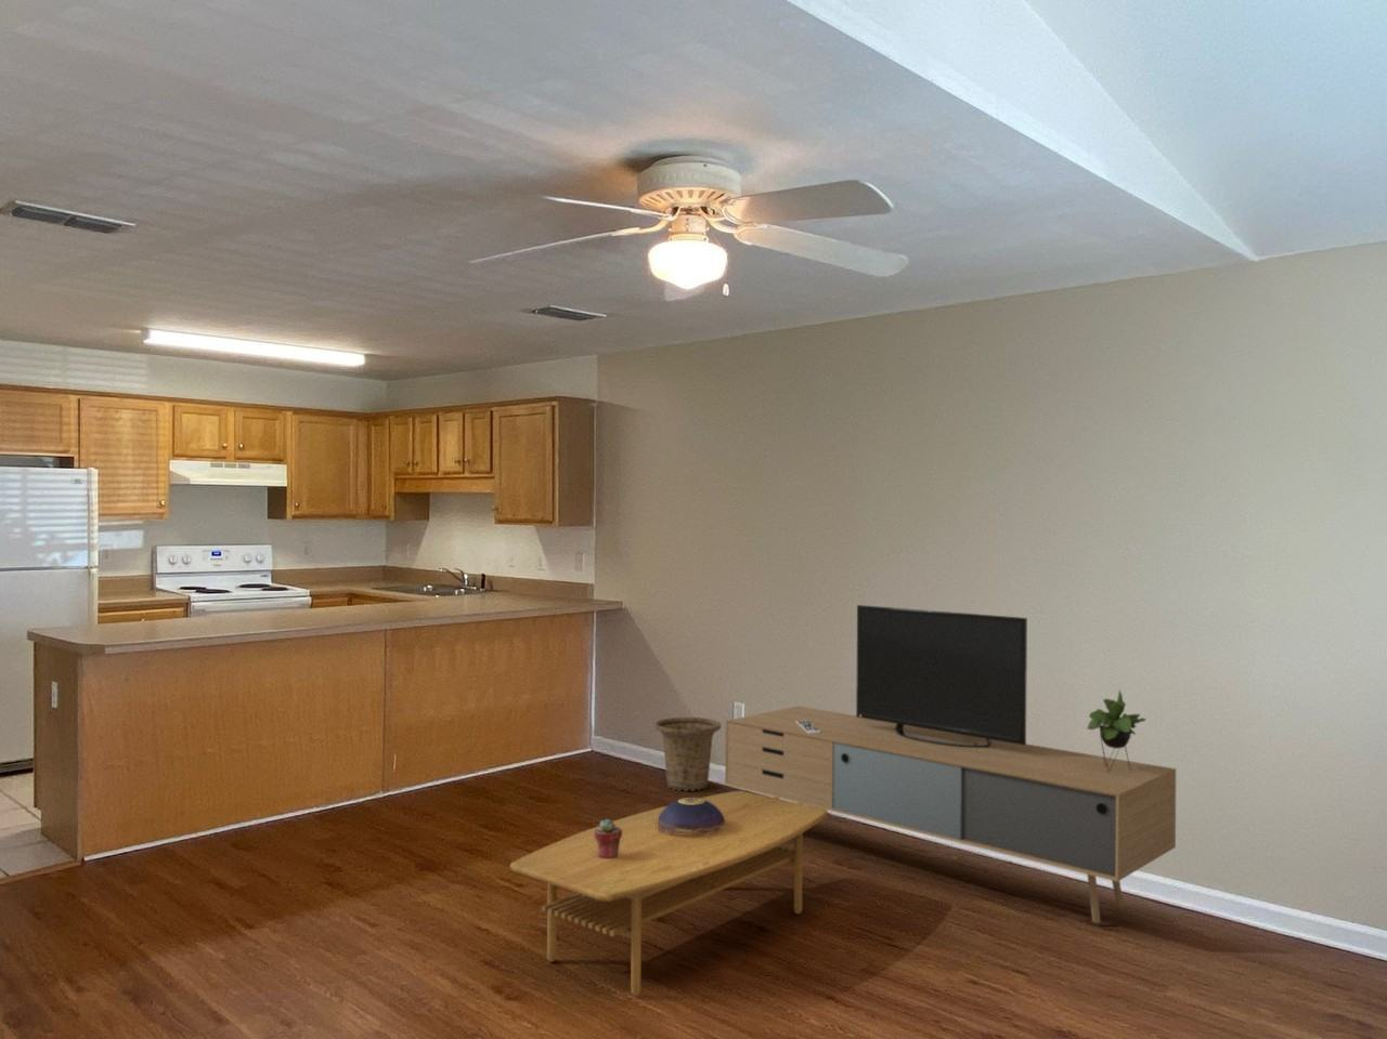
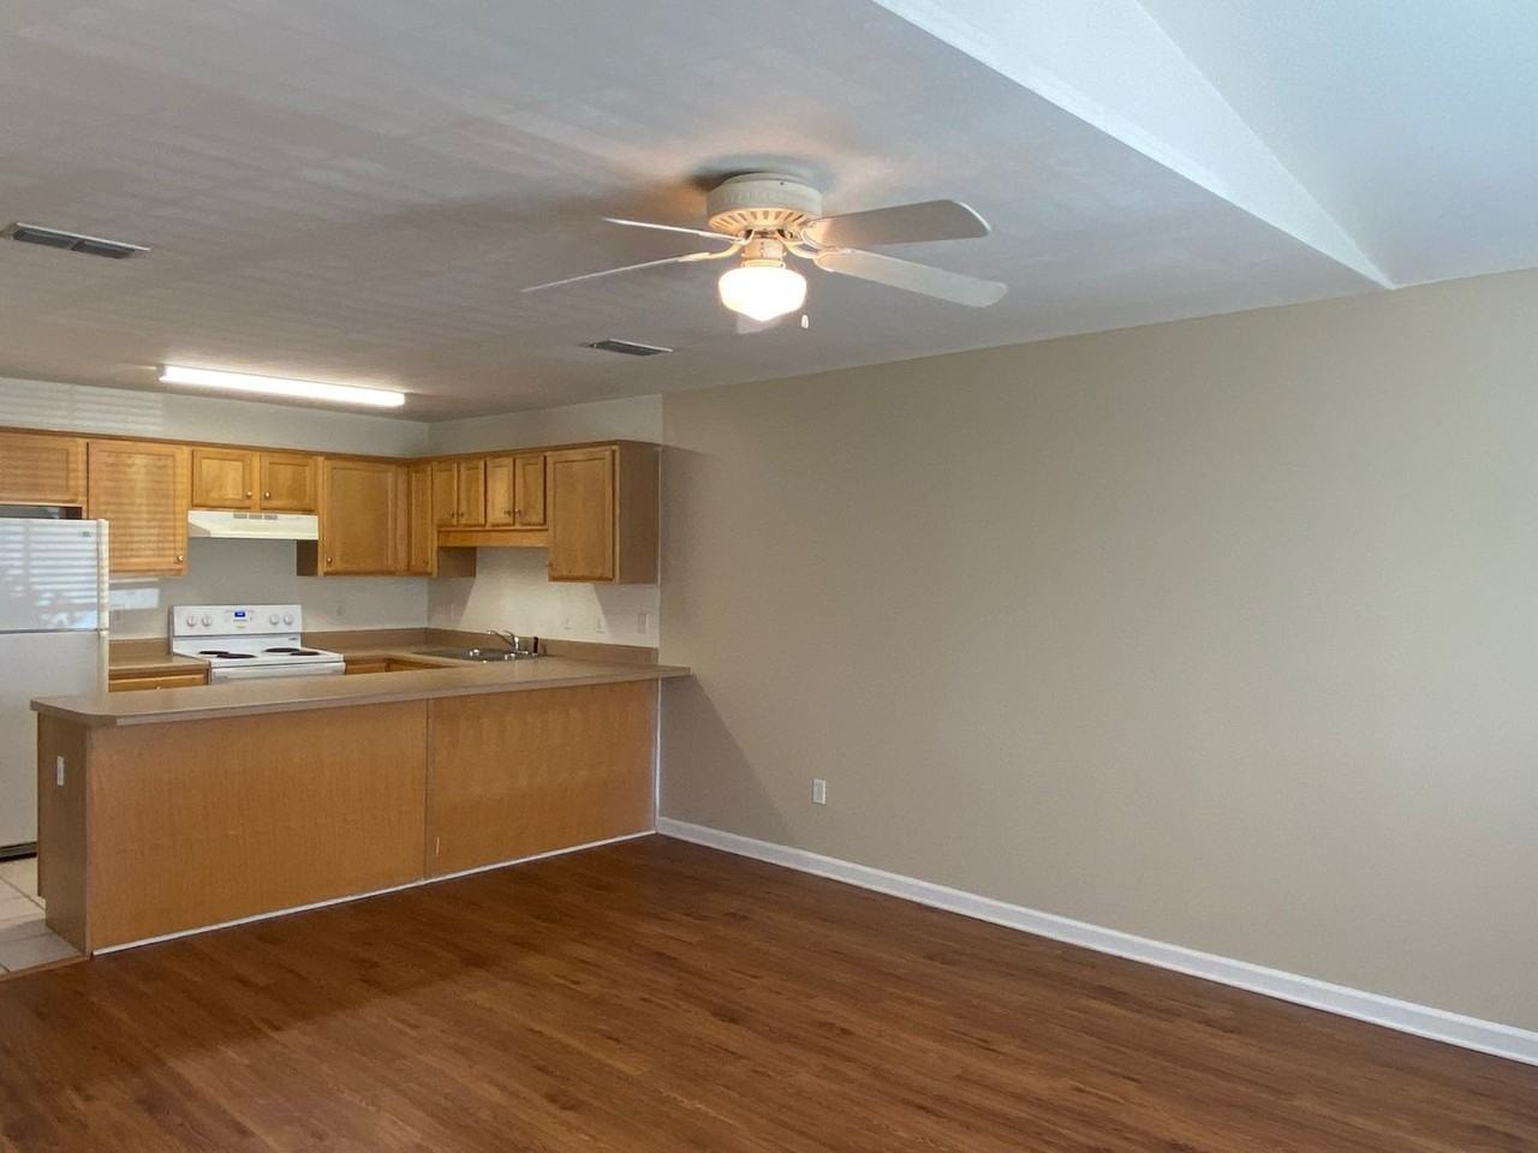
- decorative bowl [656,797,726,838]
- media console [724,604,1177,924]
- potted succulent [594,819,623,858]
- coffee table [509,790,830,996]
- basket [653,716,722,792]
